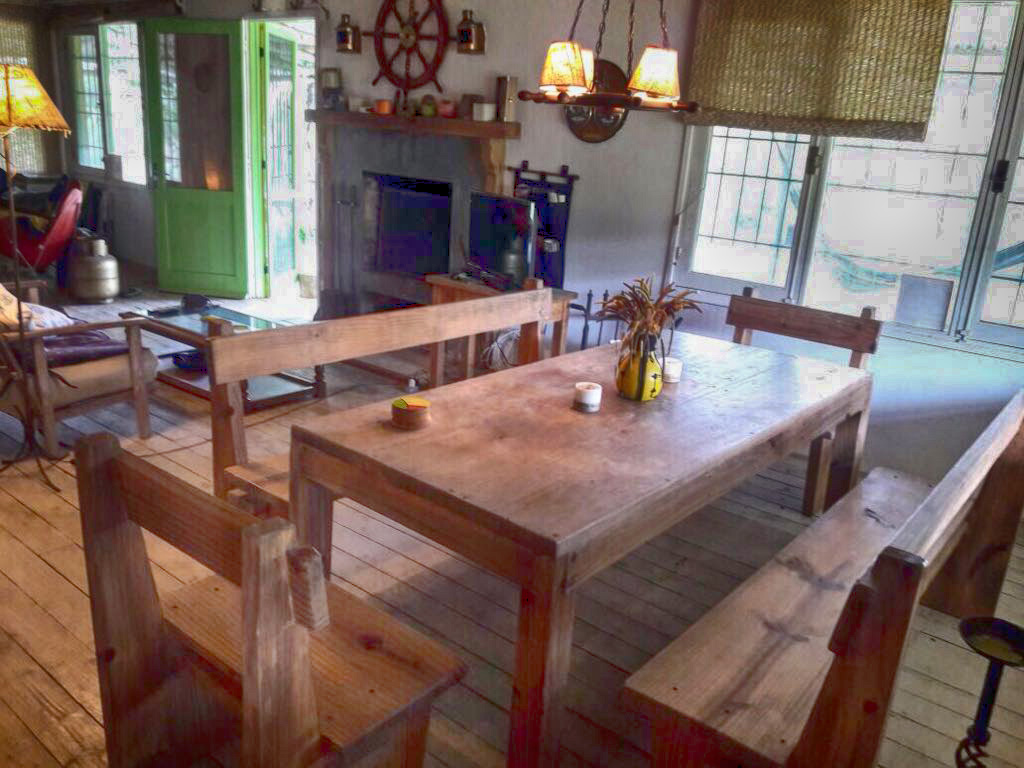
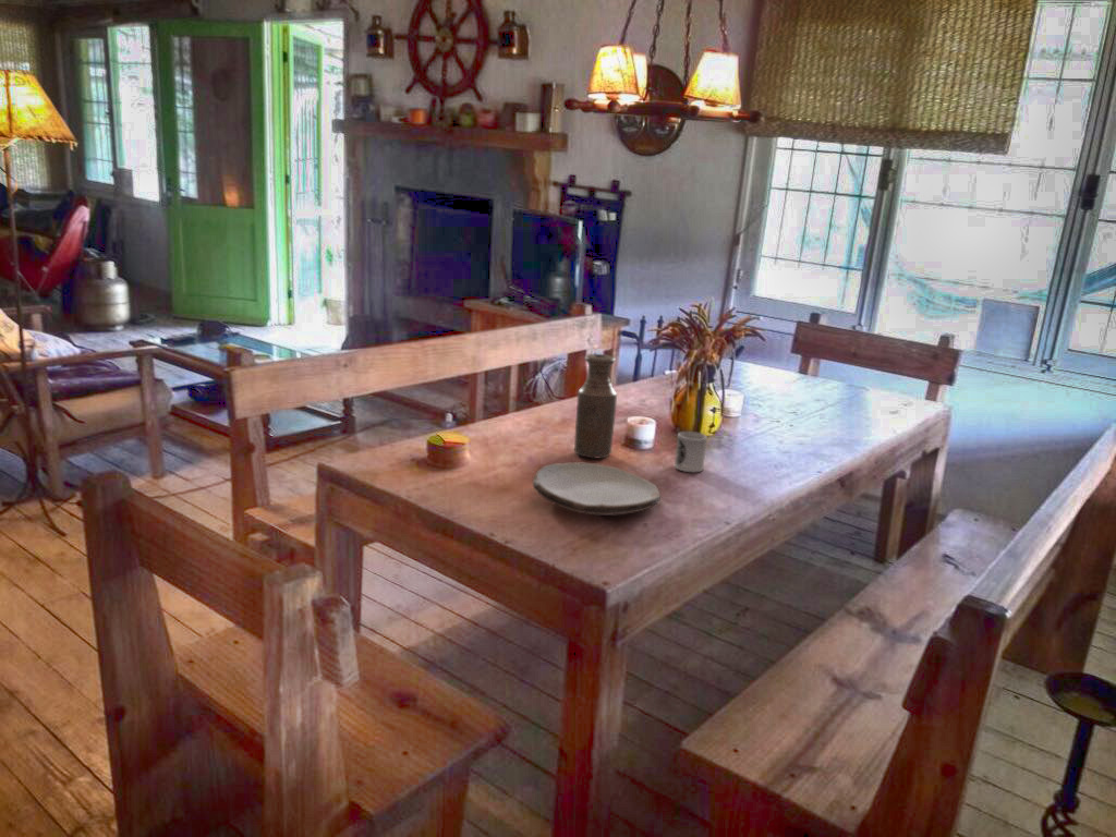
+ cup [674,430,708,473]
+ bottle [573,353,618,459]
+ plate [532,461,662,517]
